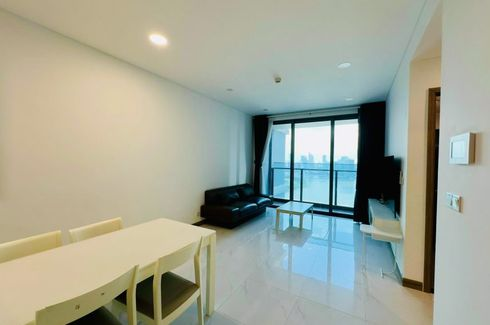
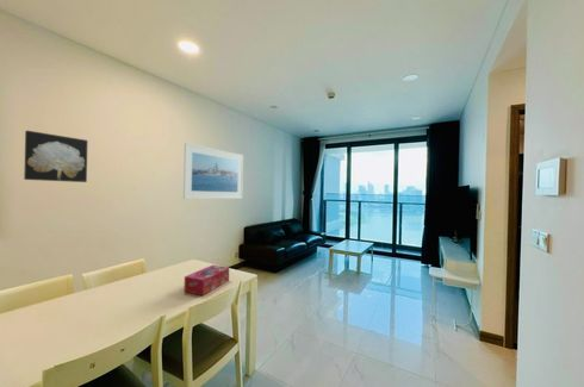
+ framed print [182,142,244,200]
+ tissue box [184,264,230,297]
+ wall art [23,130,88,183]
